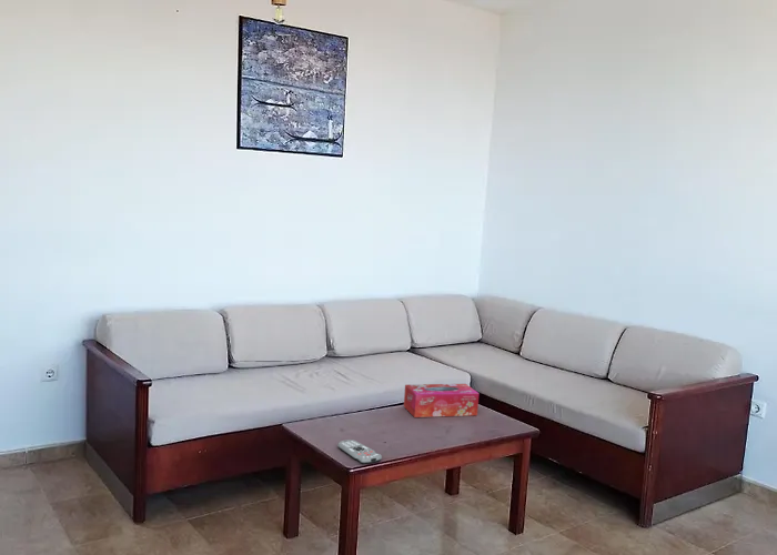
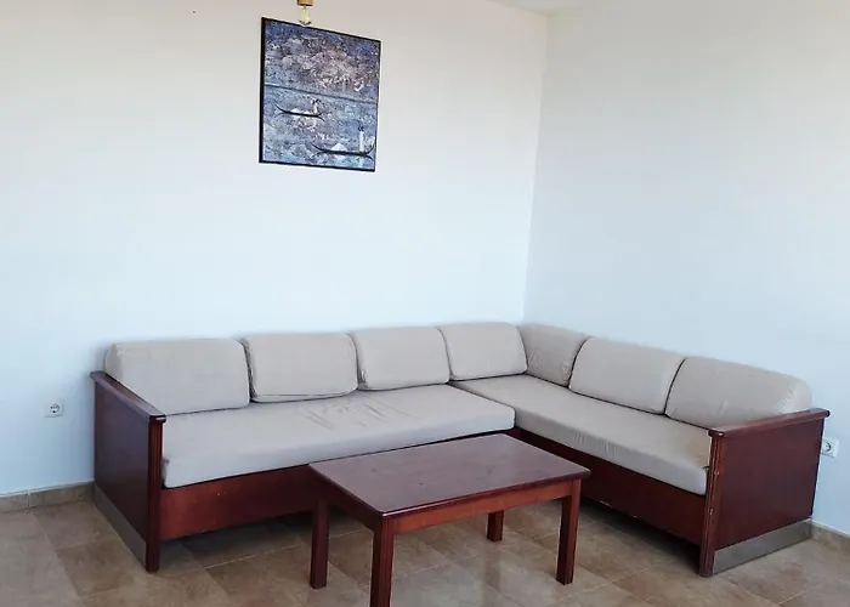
- remote control [336,438,383,465]
- tissue box [403,383,481,418]
